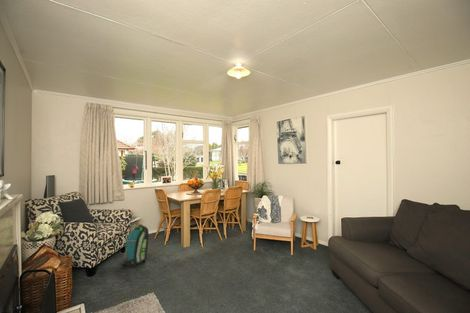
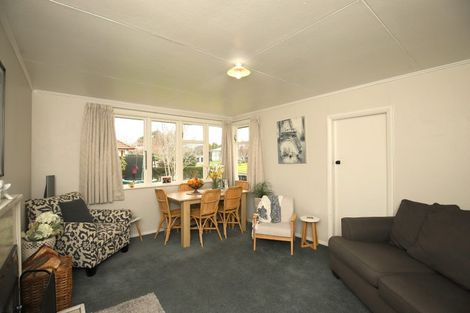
- backpack [123,223,150,267]
